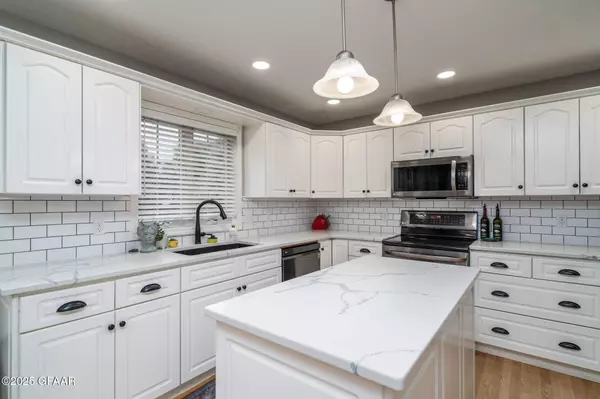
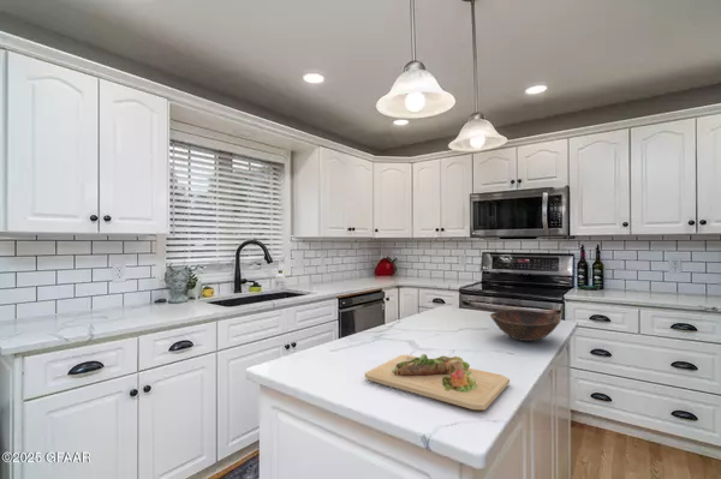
+ bowl [489,309,561,342]
+ cutting board [364,353,511,411]
